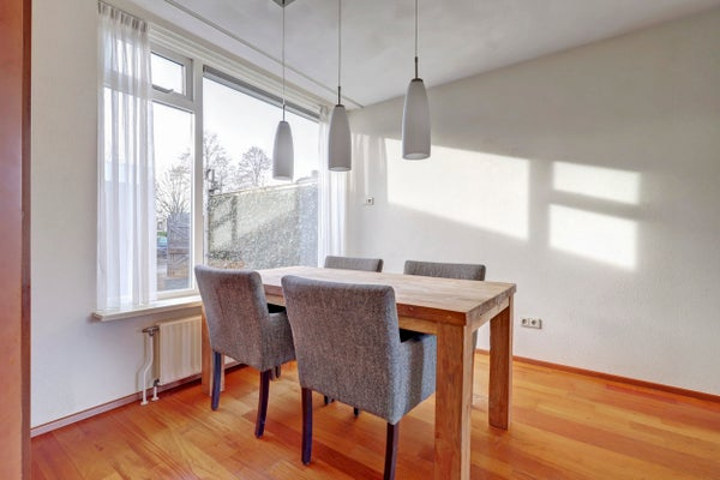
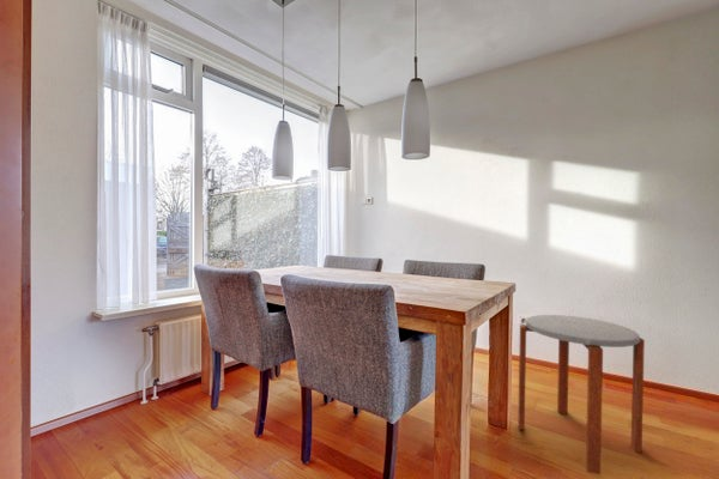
+ side table [516,314,646,475]
